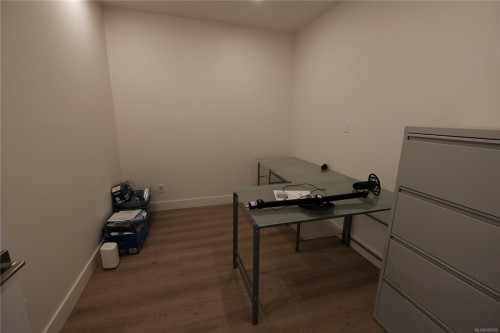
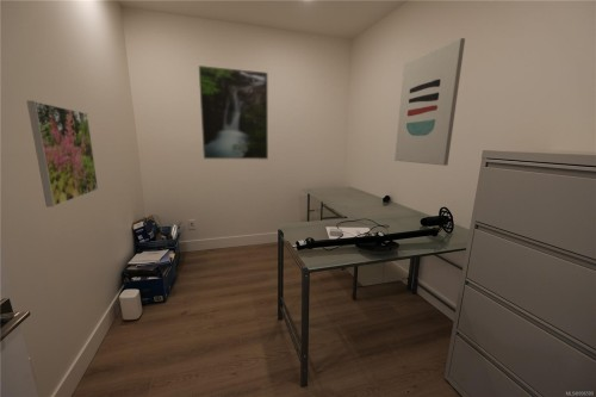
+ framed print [198,64,269,161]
+ wall art [393,37,466,167]
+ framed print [25,99,99,209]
